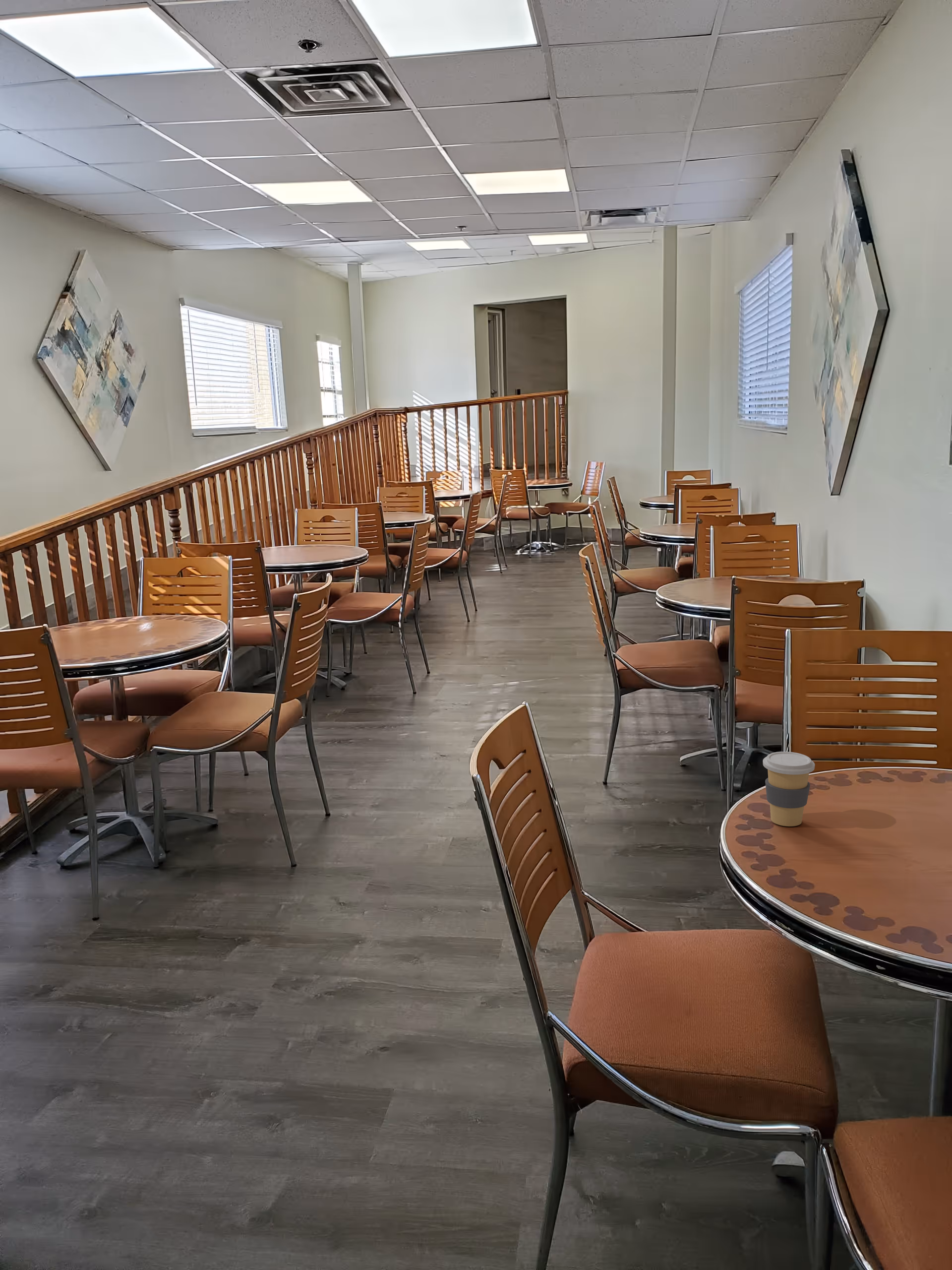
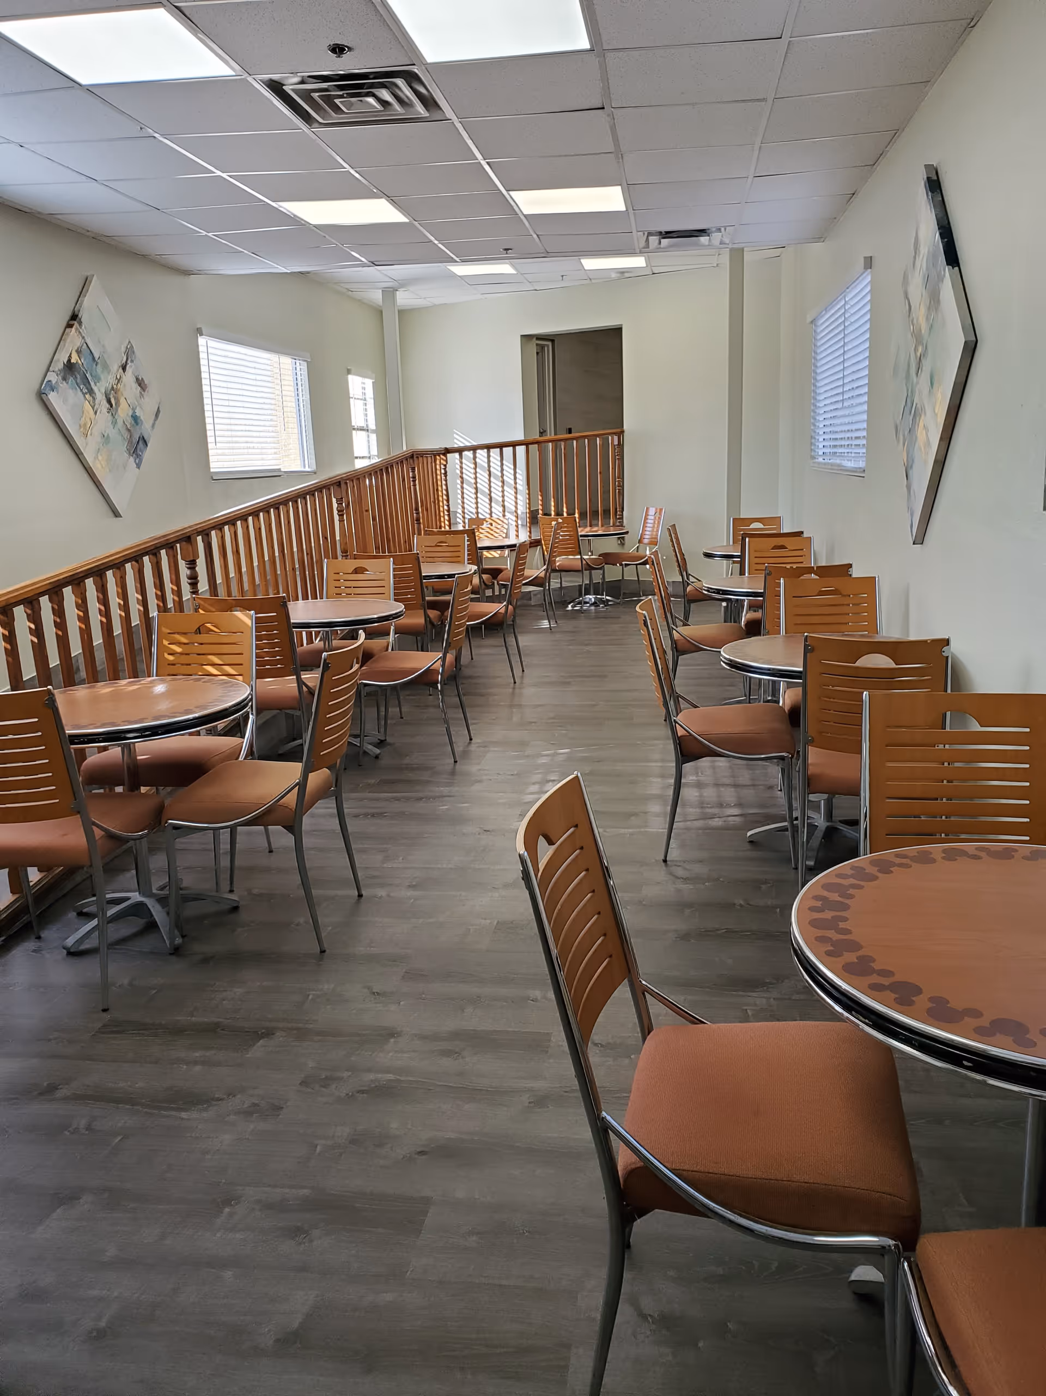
- coffee cup [763,751,816,827]
